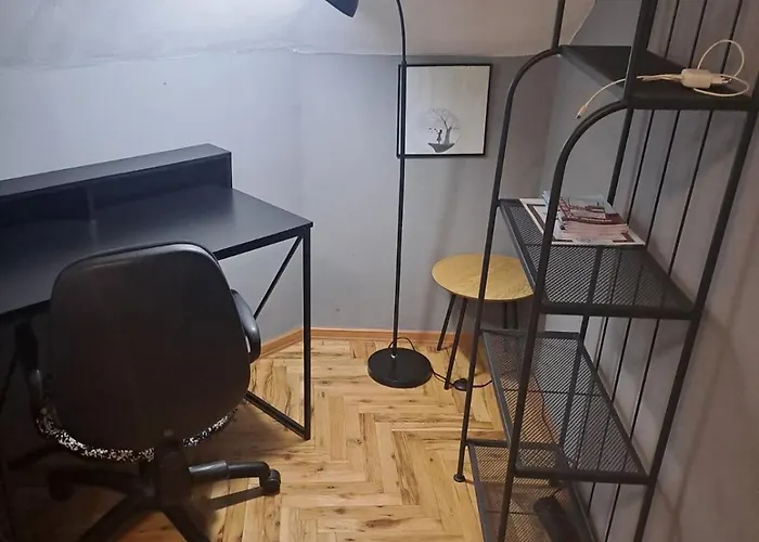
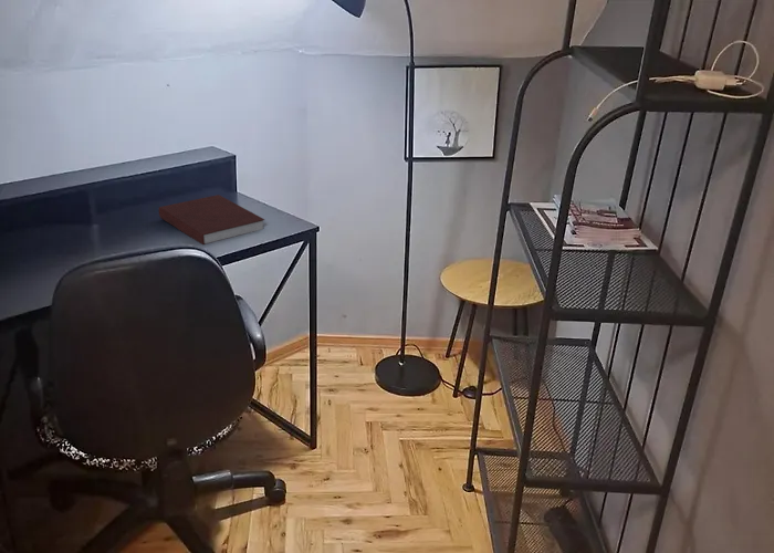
+ notebook [158,194,266,246]
